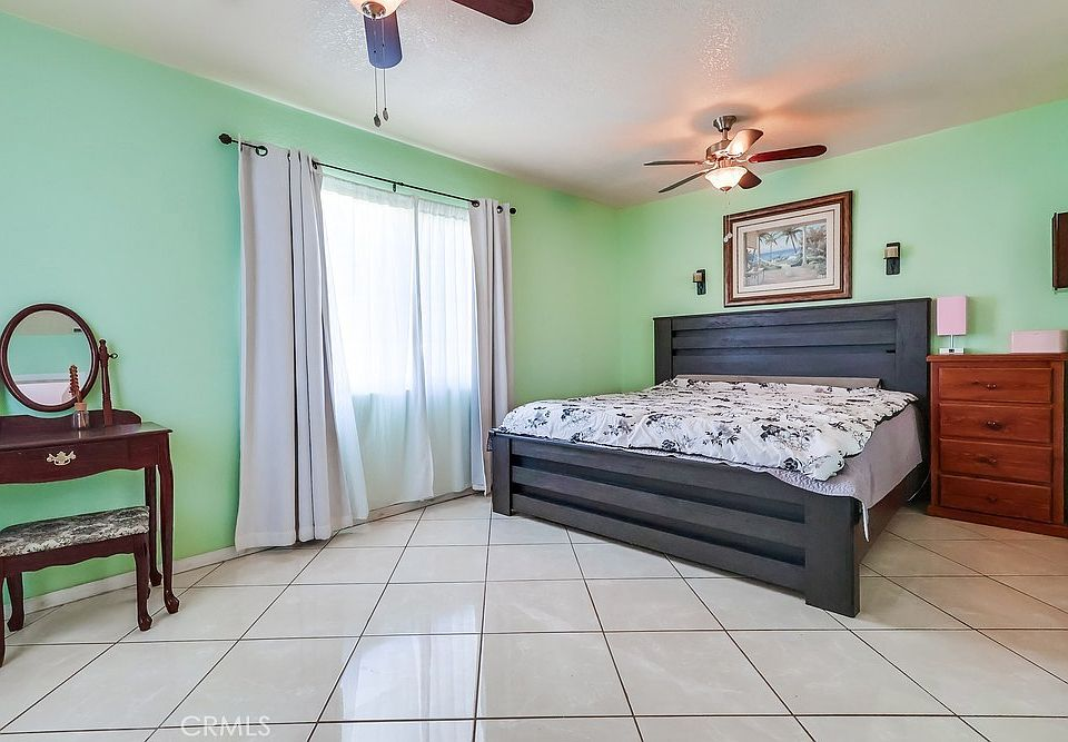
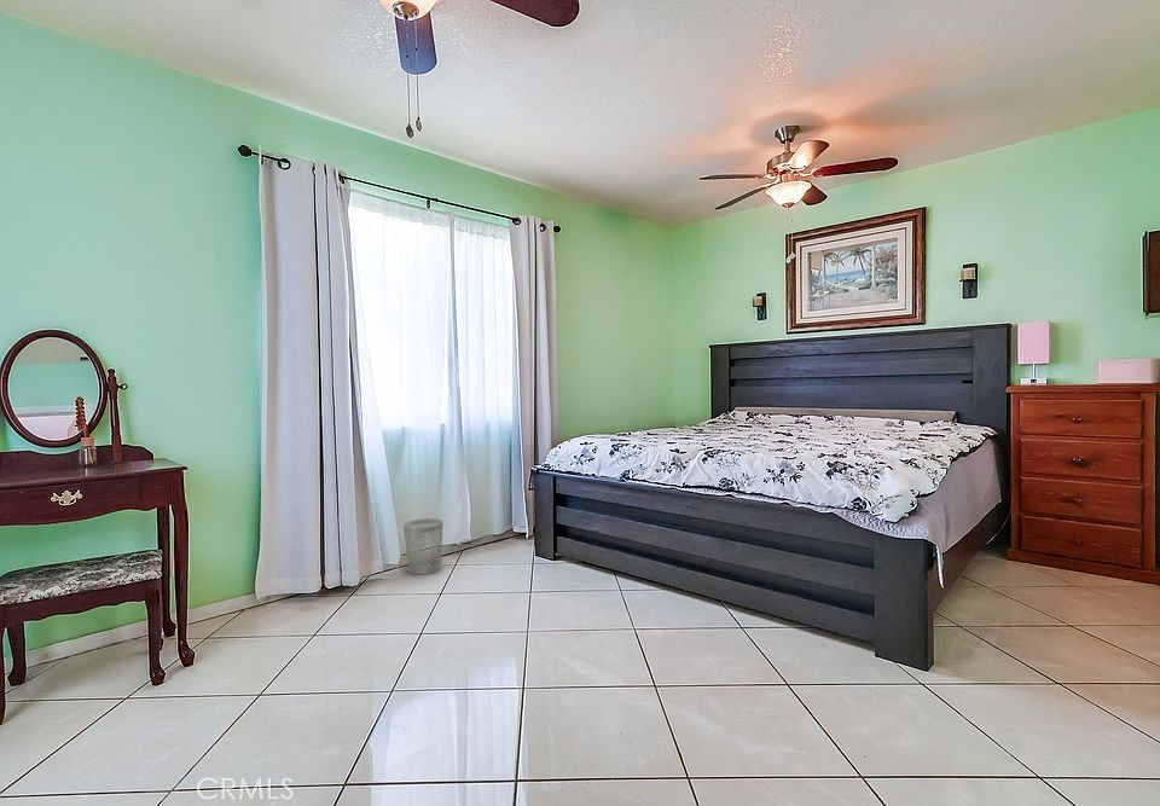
+ wastebasket [402,517,443,575]
